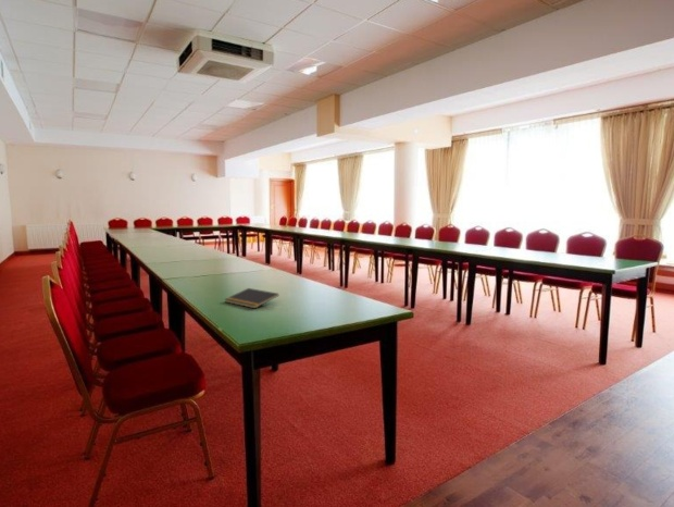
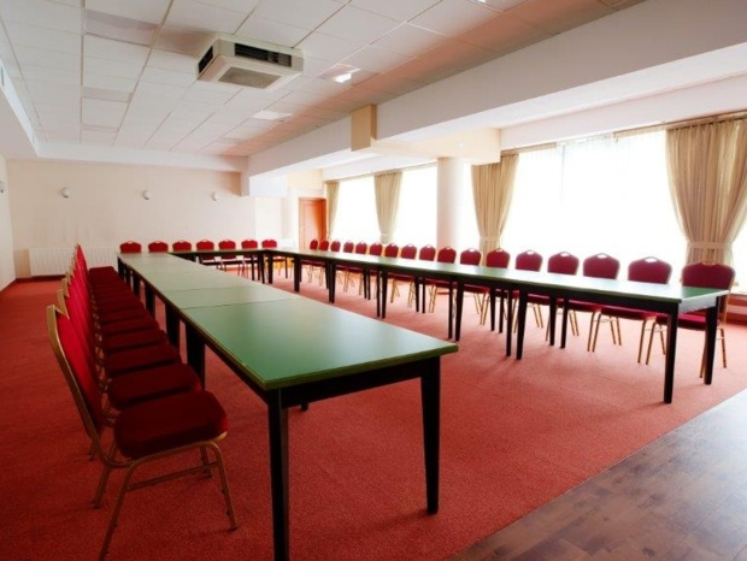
- notepad [224,287,279,309]
